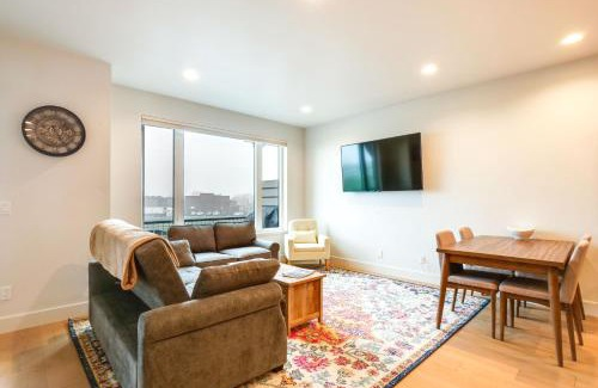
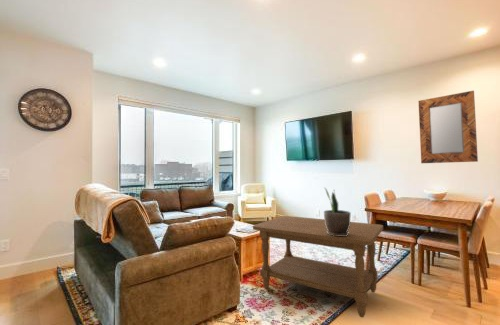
+ coffee table [252,215,384,318]
+ potted plant [323,186,352,236]
+ home mirror [418,90,479,164]
